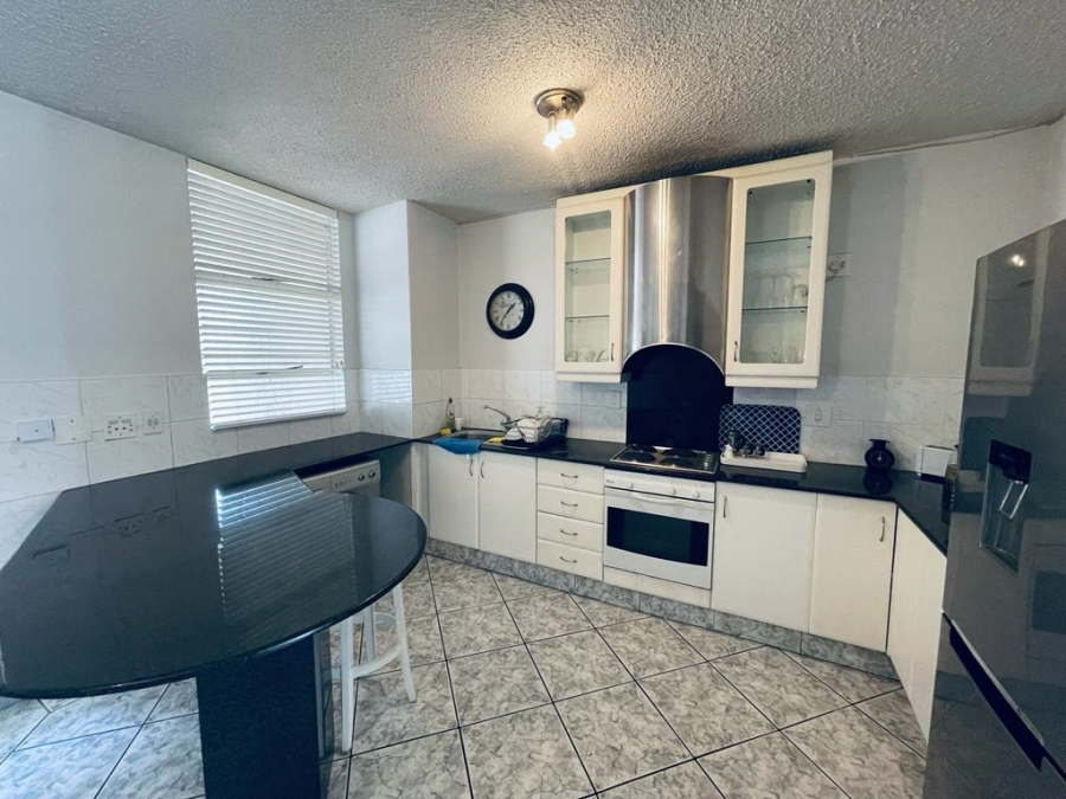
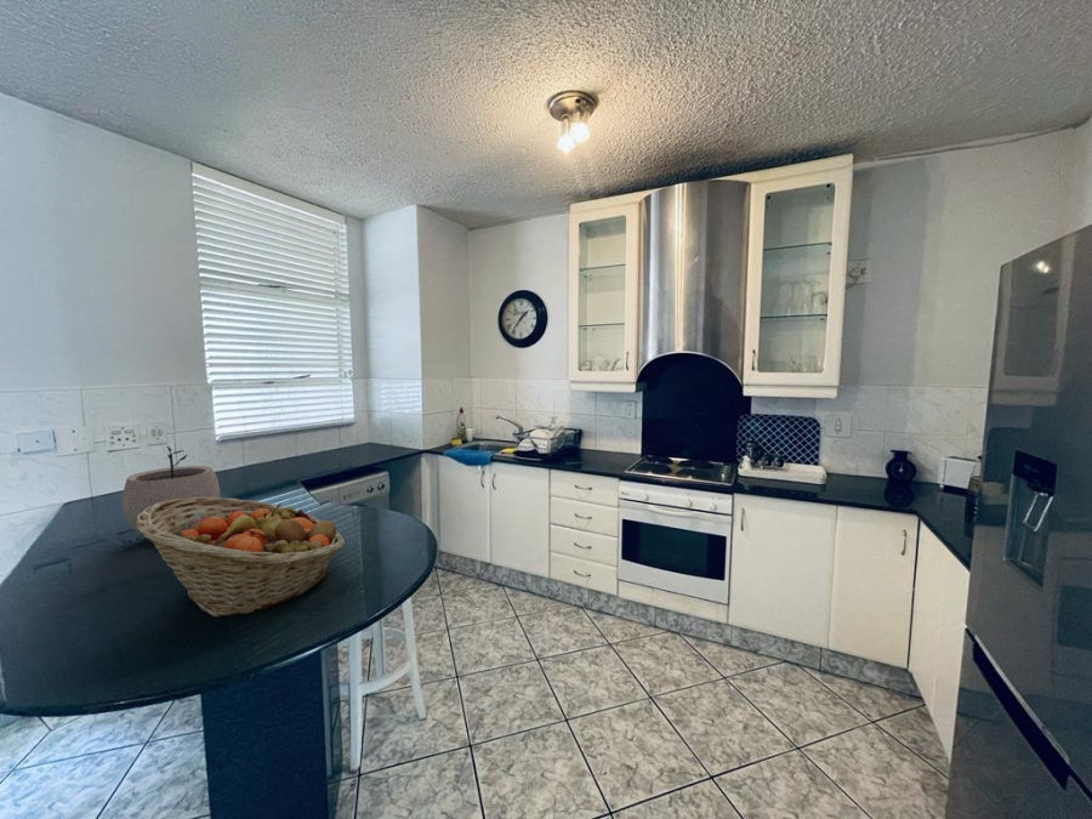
+ plant pot [121,445,221,535]
+ fruit basket [136,497,346,618]
